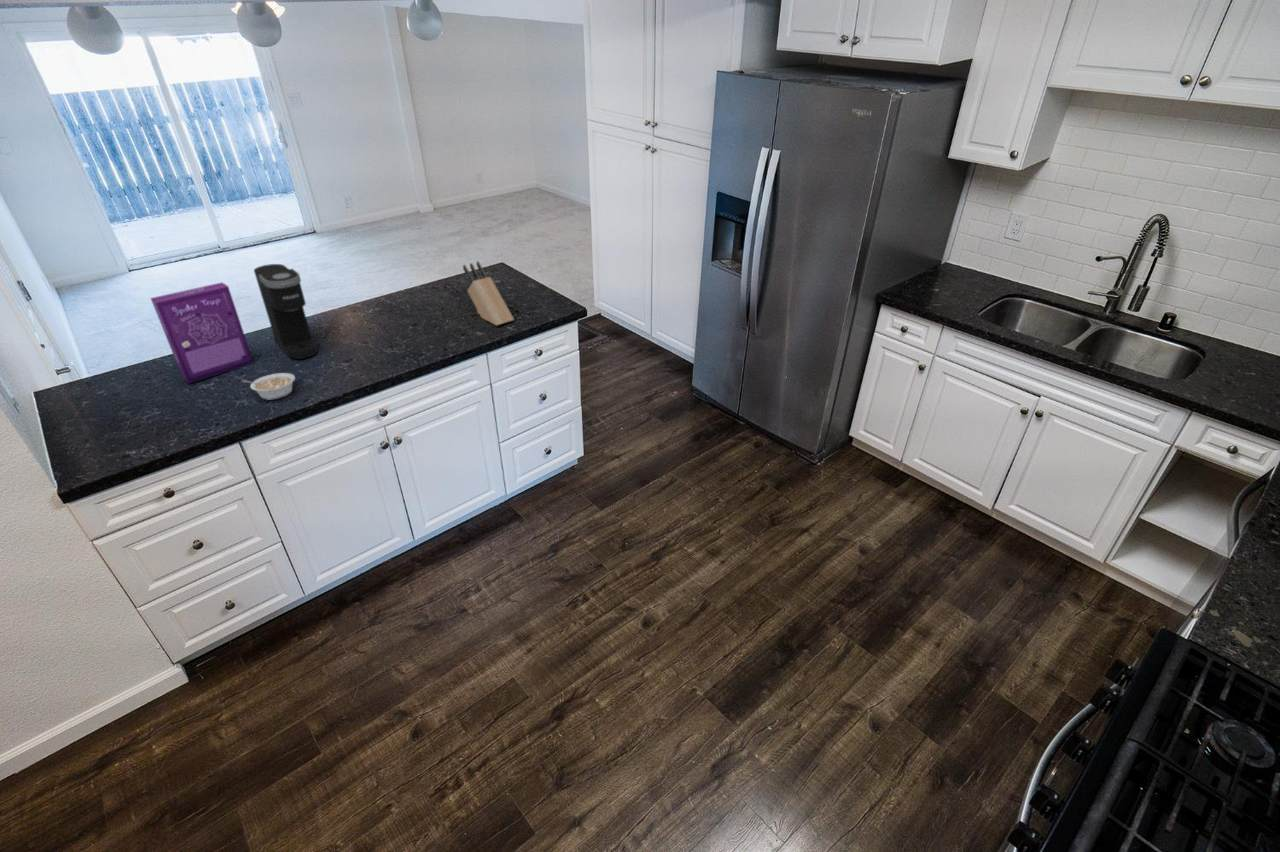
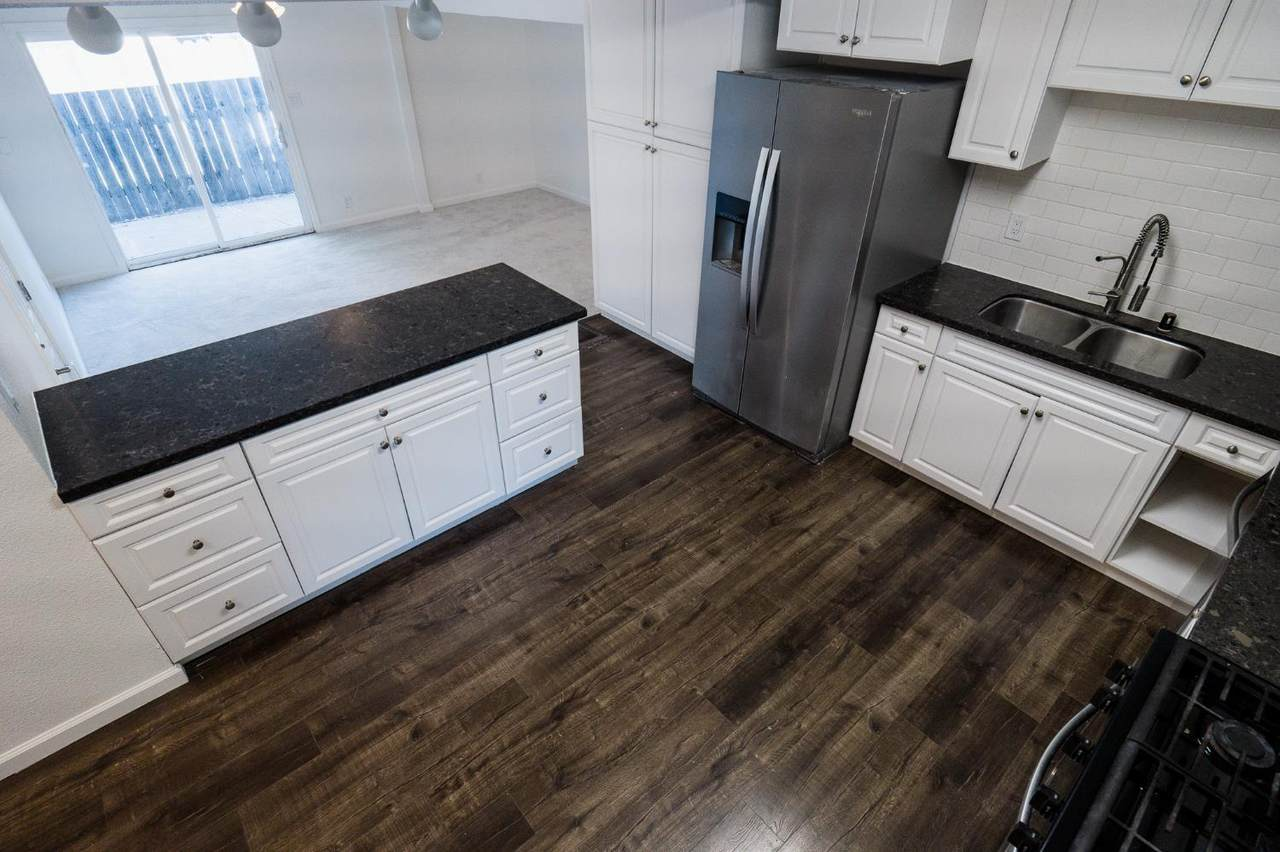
- coffee maker [253,263,319,360]
- legume [241,372,296,401]
- cereal box [150,282,255,385]
- knife block [462,260,515,327]
